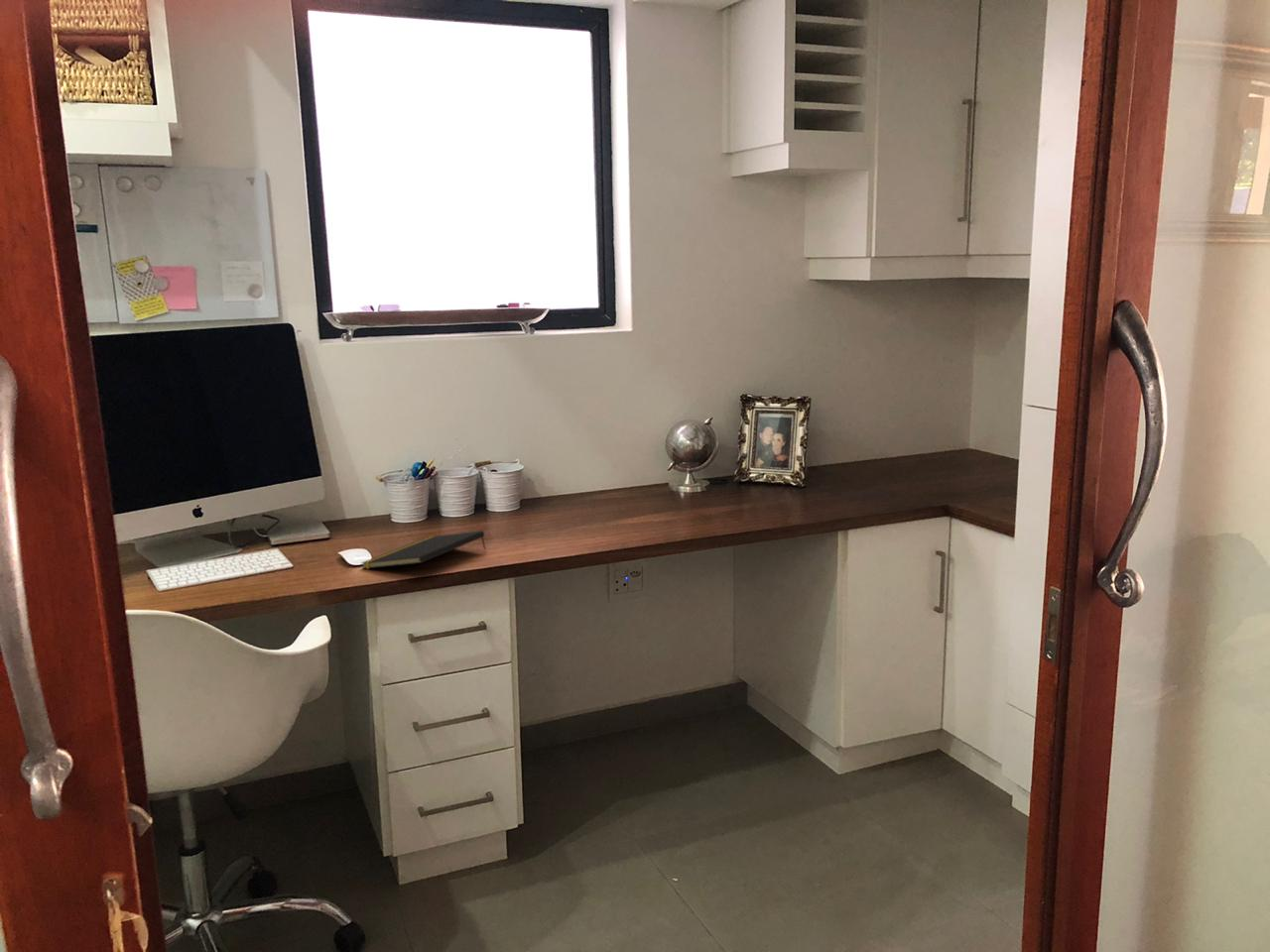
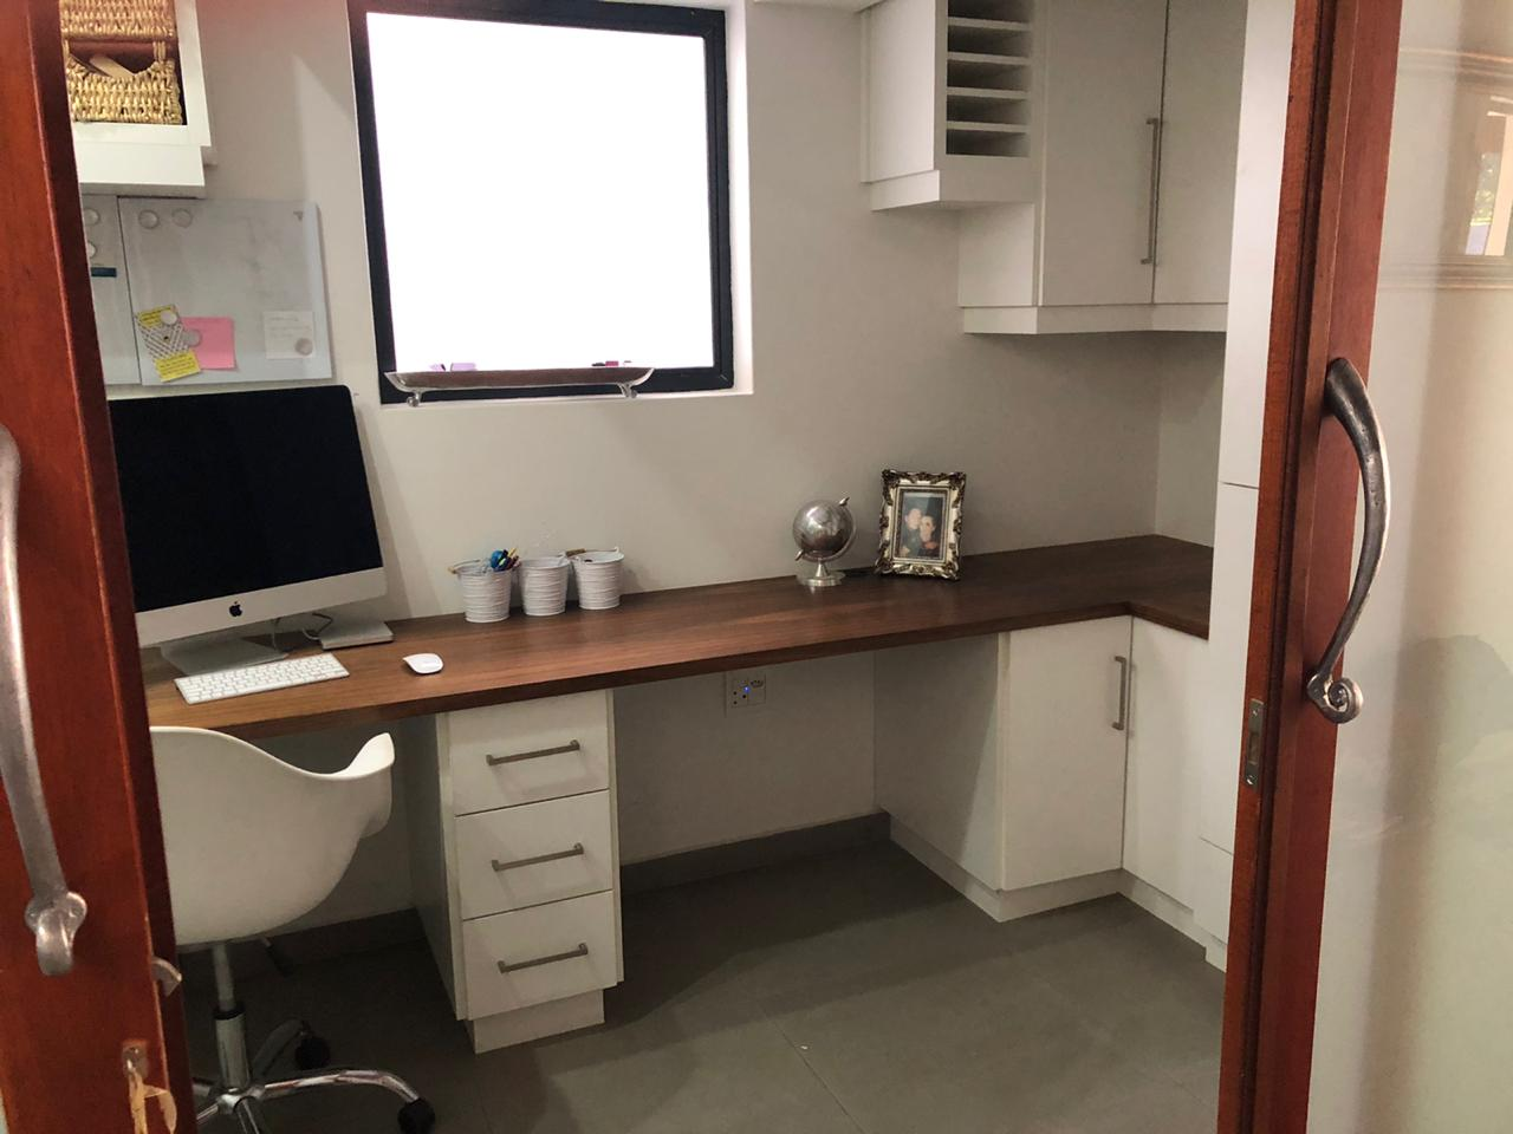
- notepad [360,530,487,570]
